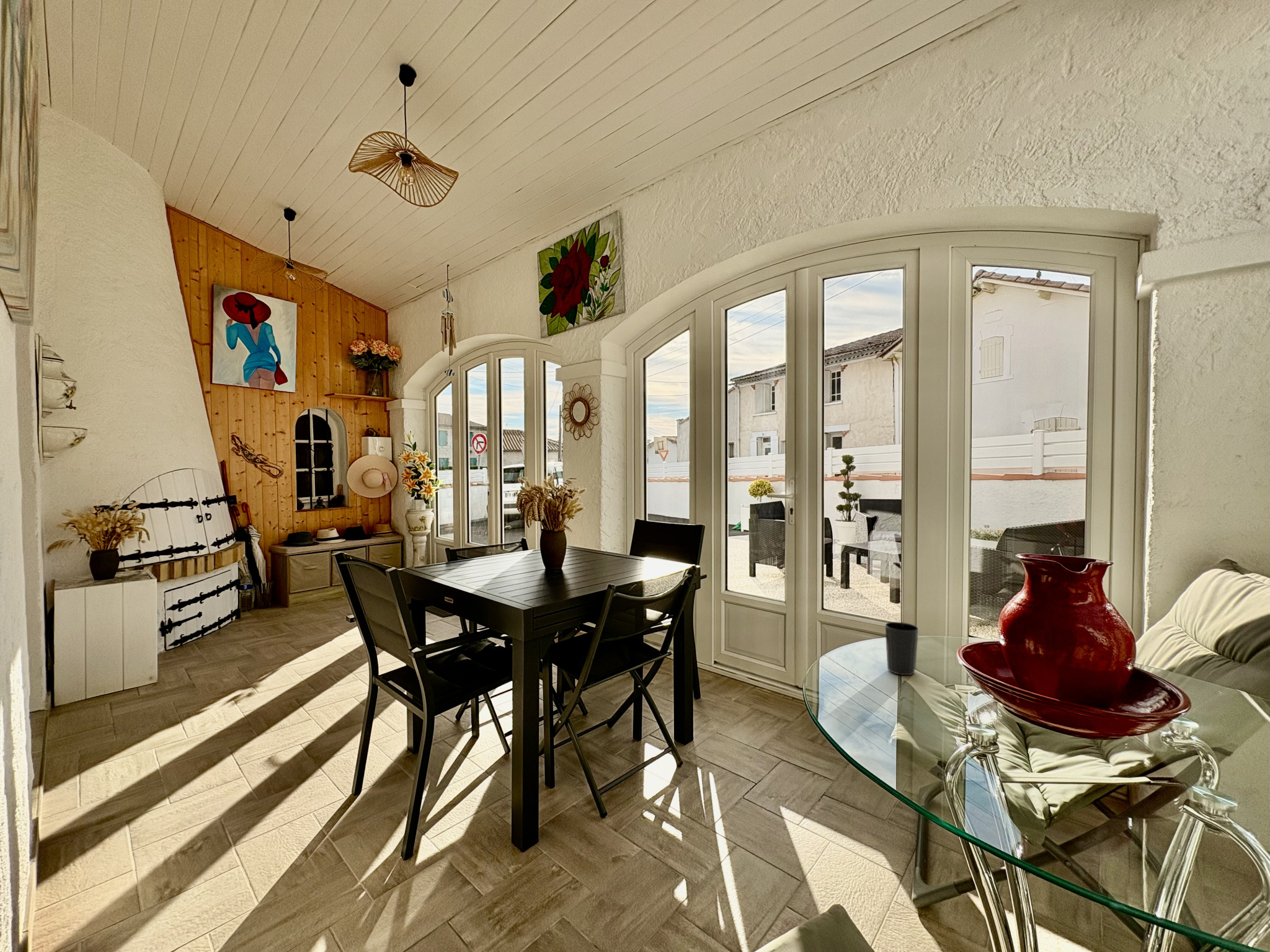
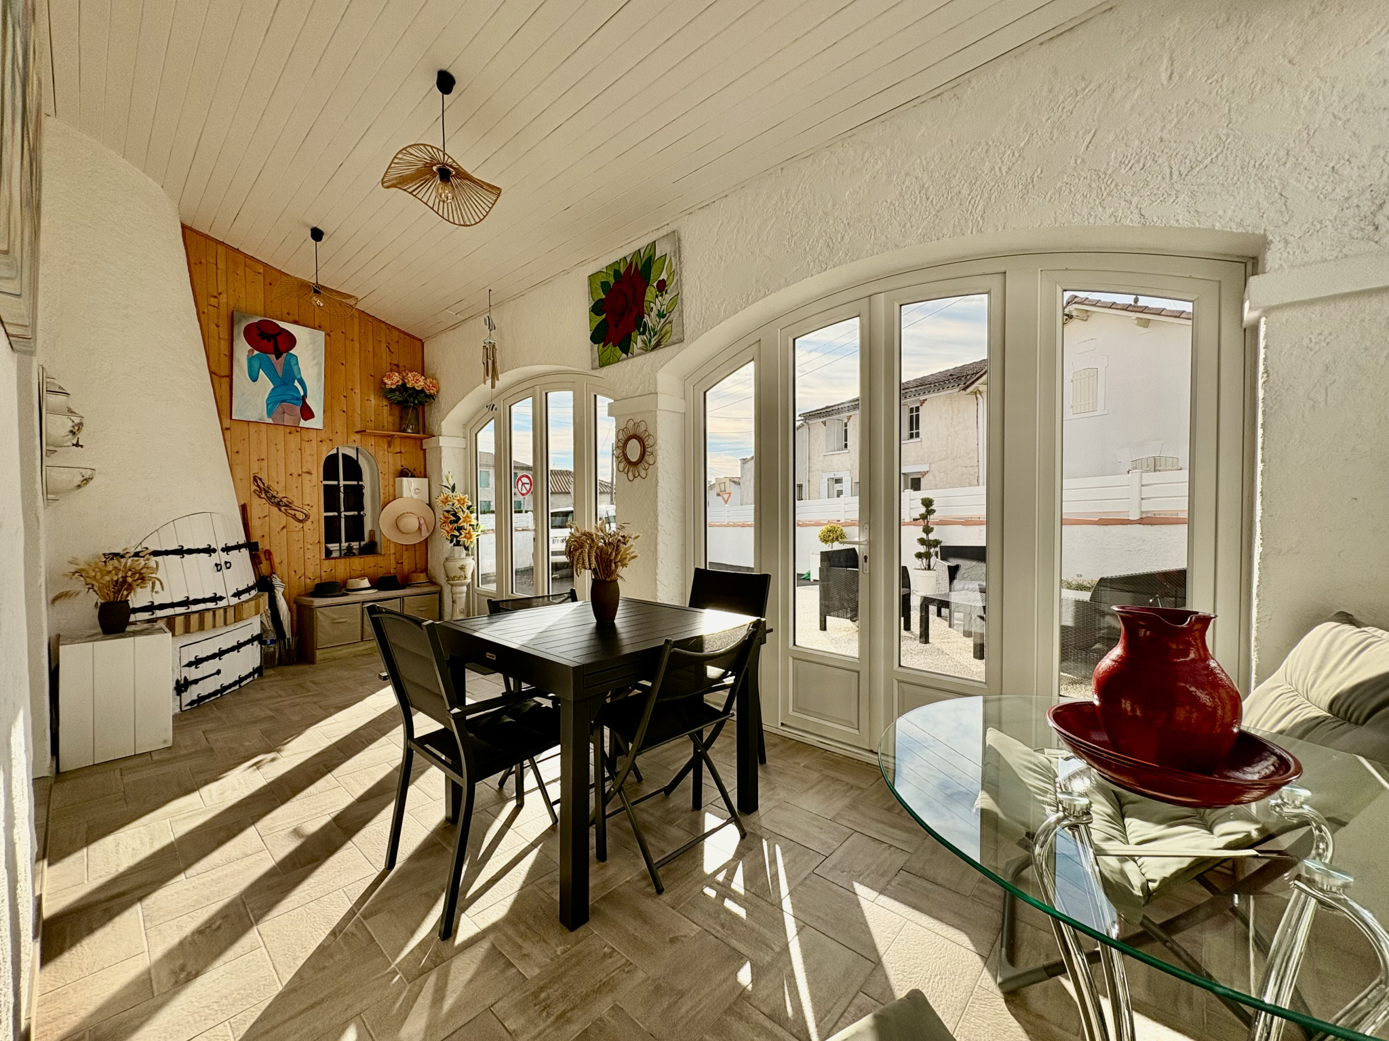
- cup [884,622,920,676]
